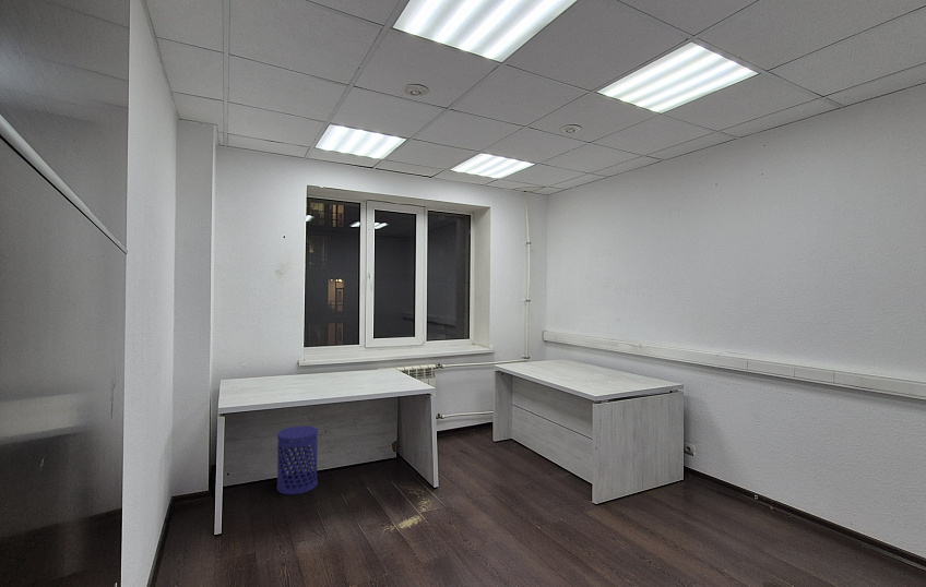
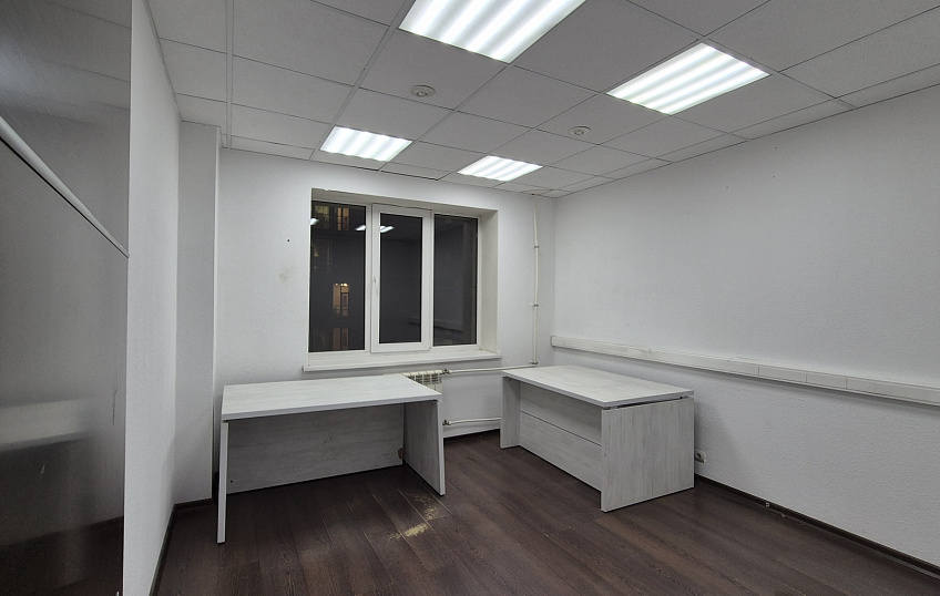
- waste bin [276,426,319,495]
